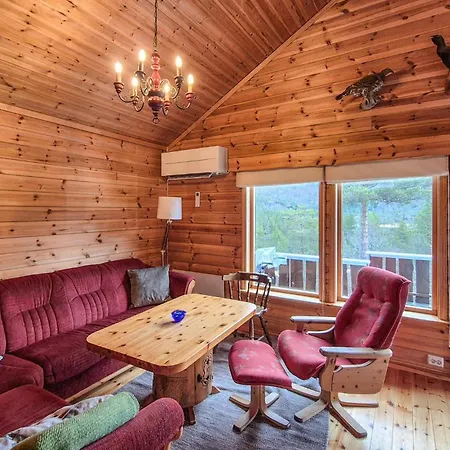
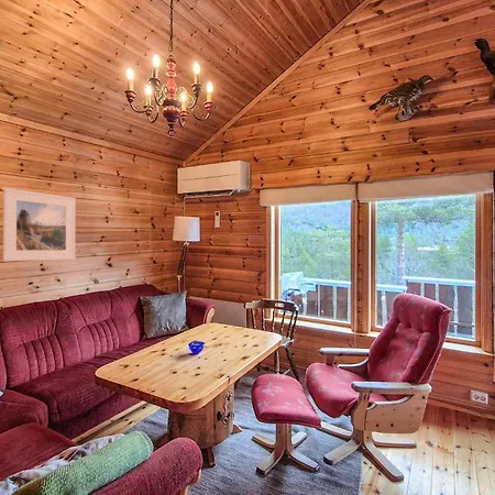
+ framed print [2,187,77,262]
